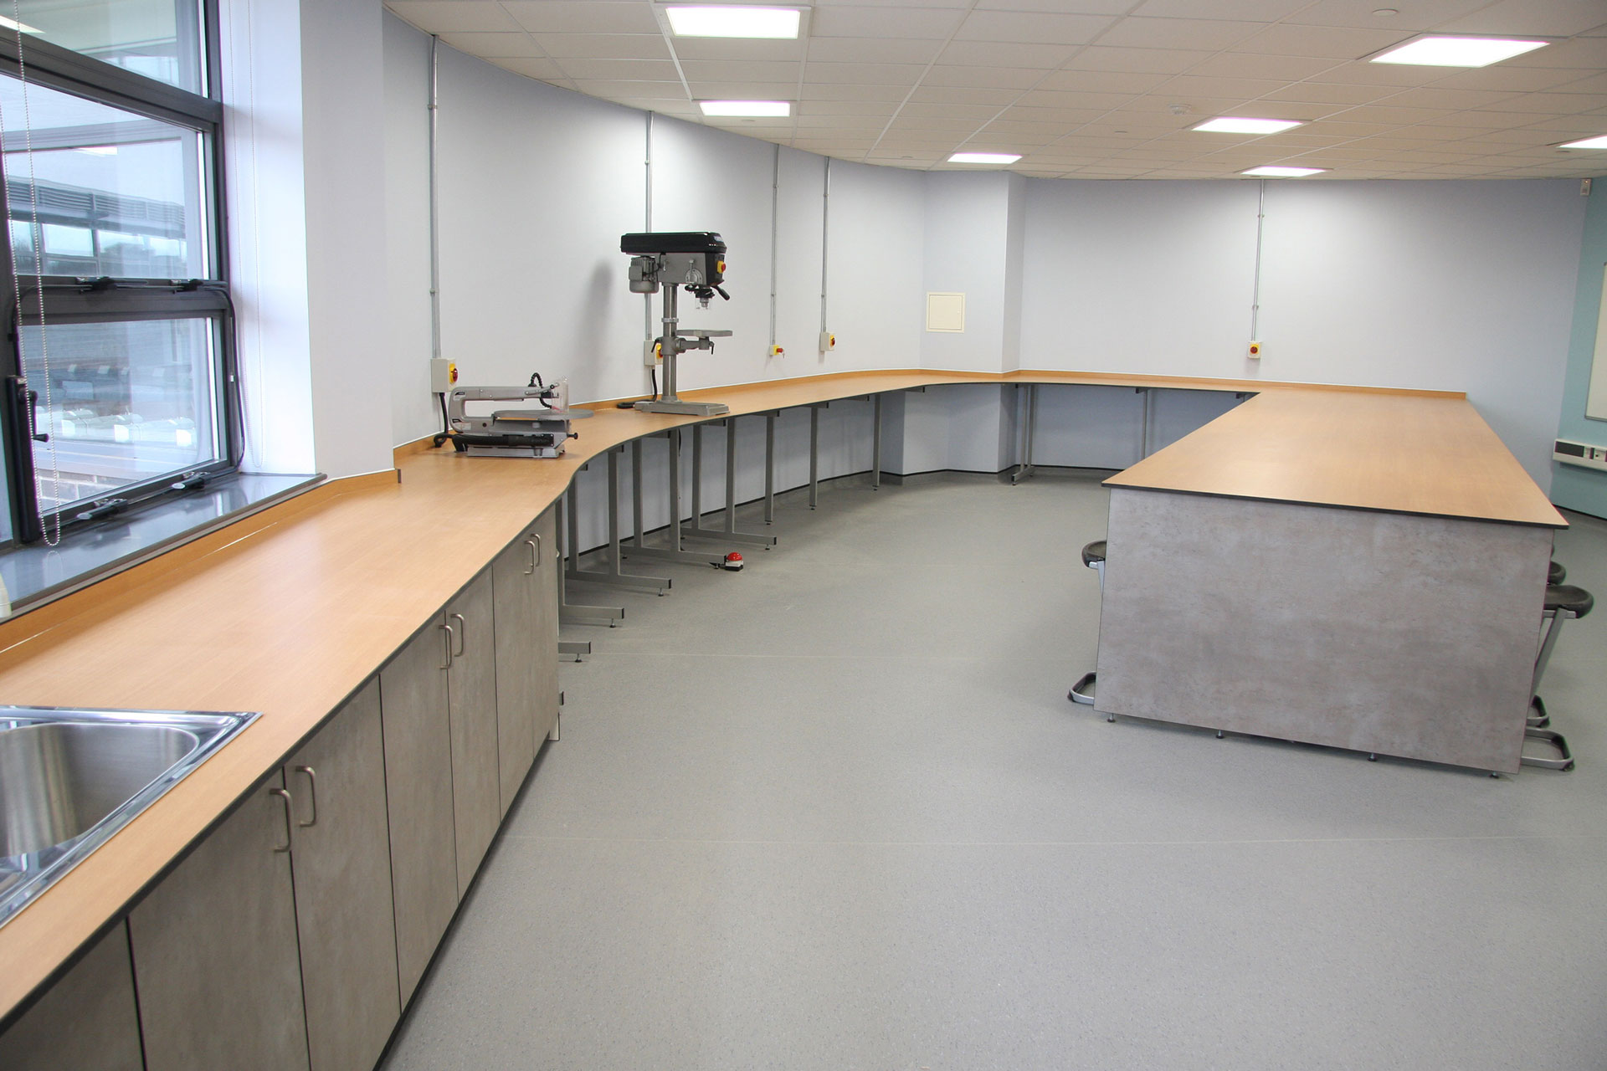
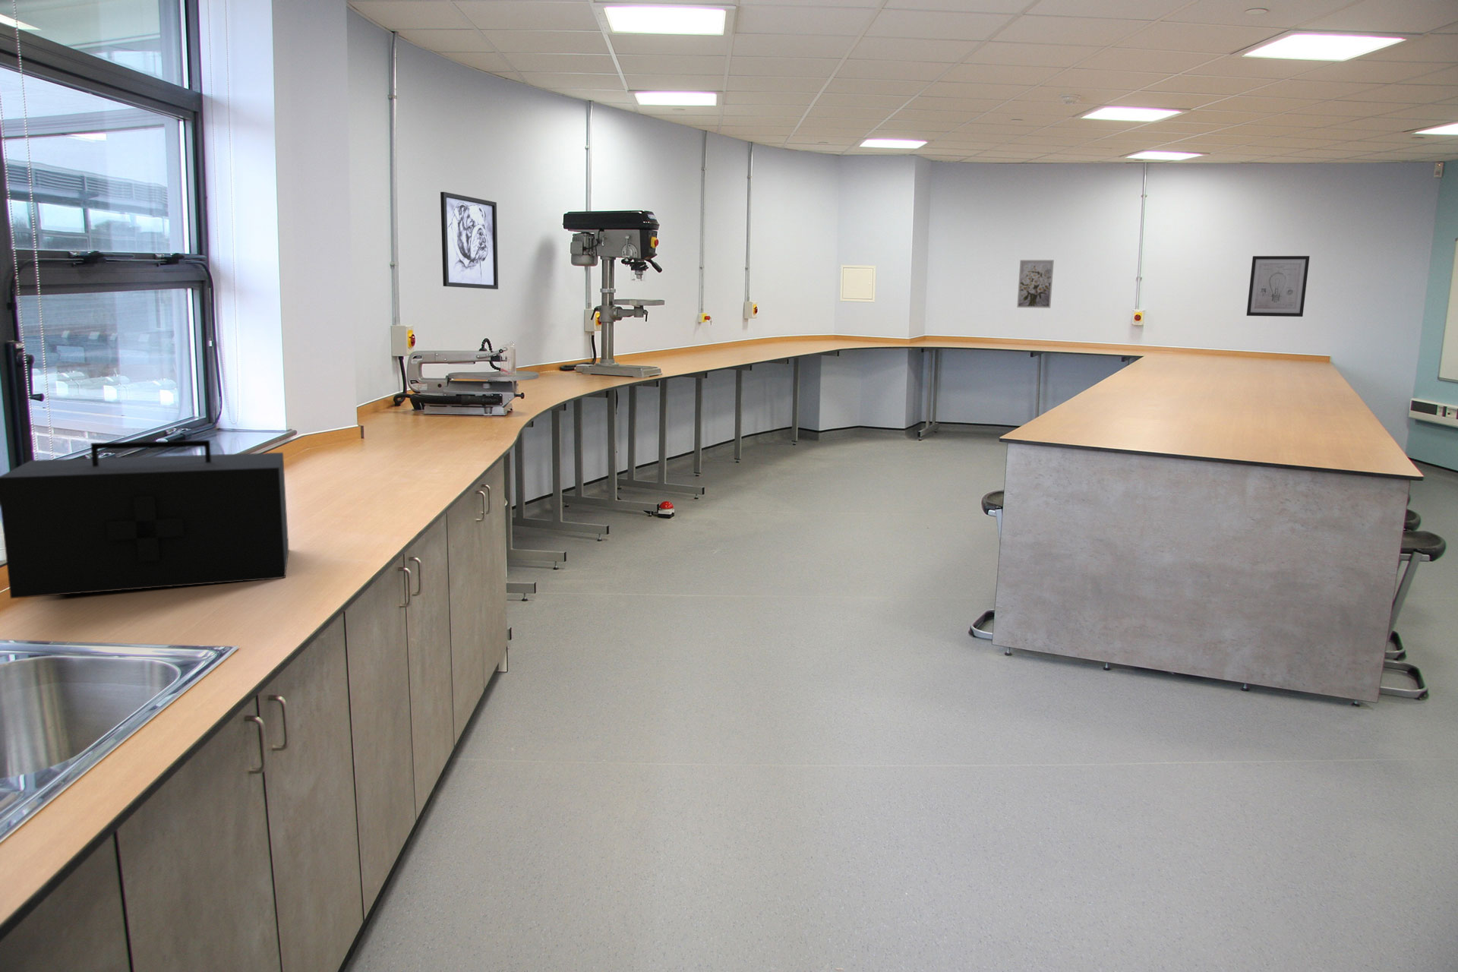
+ wall art [439,191,499,290]
+ wall art [1246,255,1310,318]
+ wall art [1016,259,1054,309]
+ tool box [0,439,290,599]
